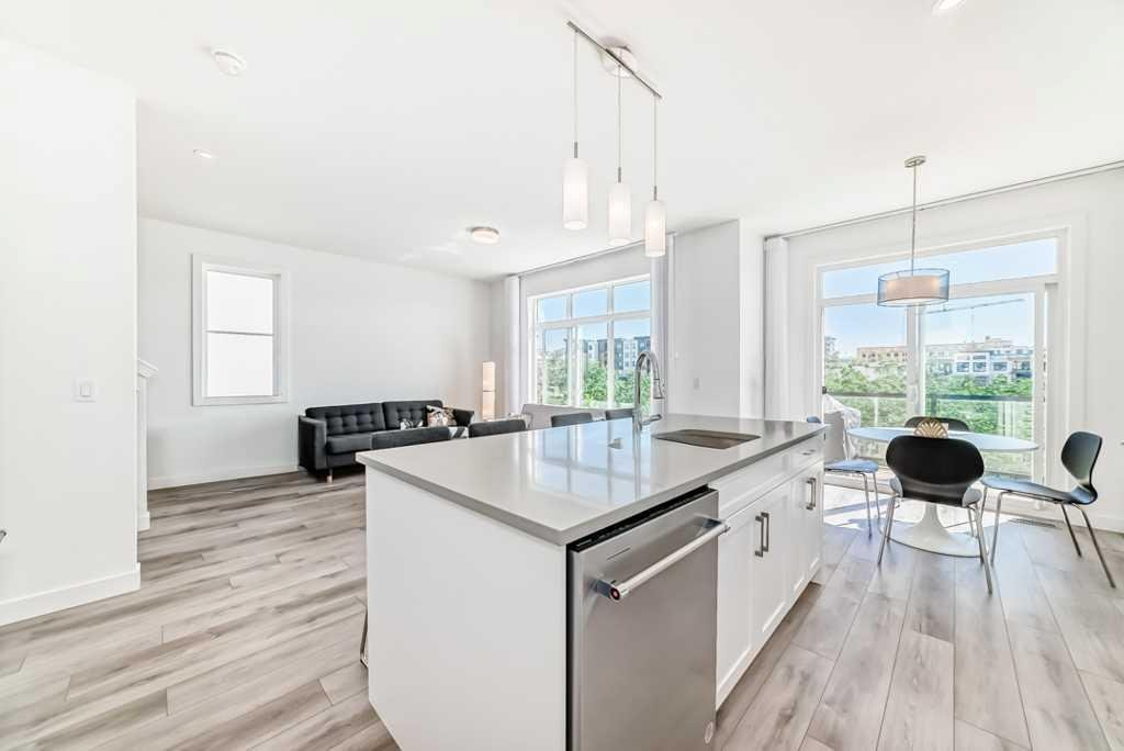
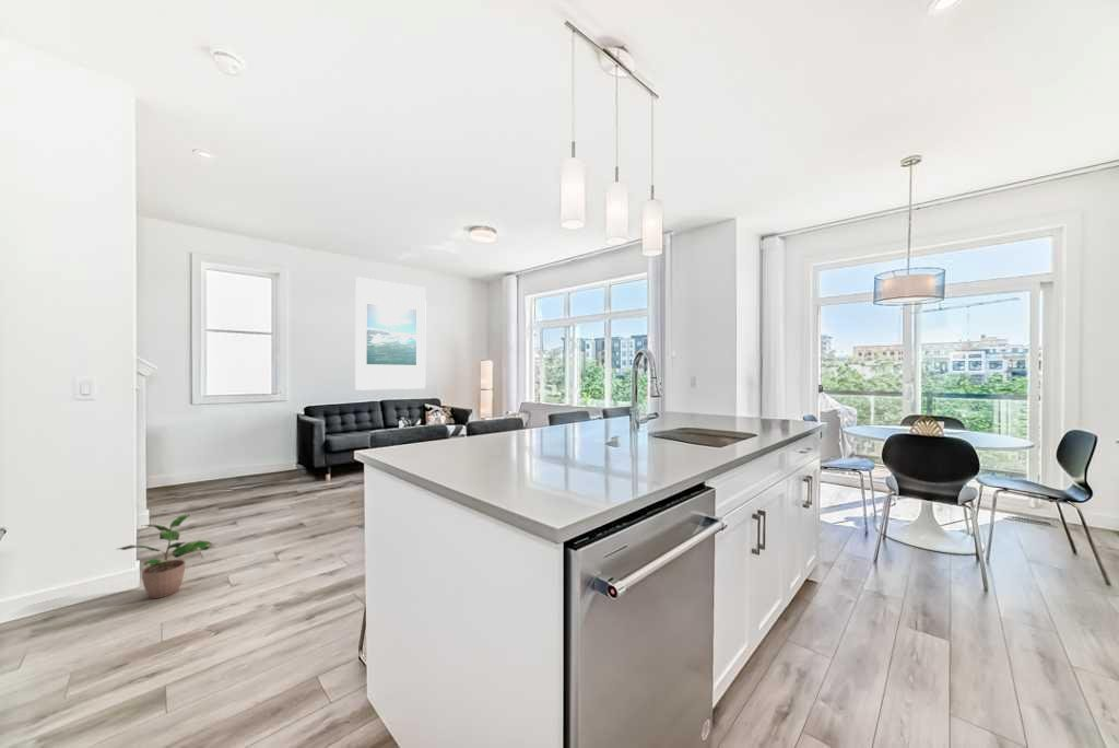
+ potted plant [117,513,213,599]
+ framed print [354,276,427,391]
